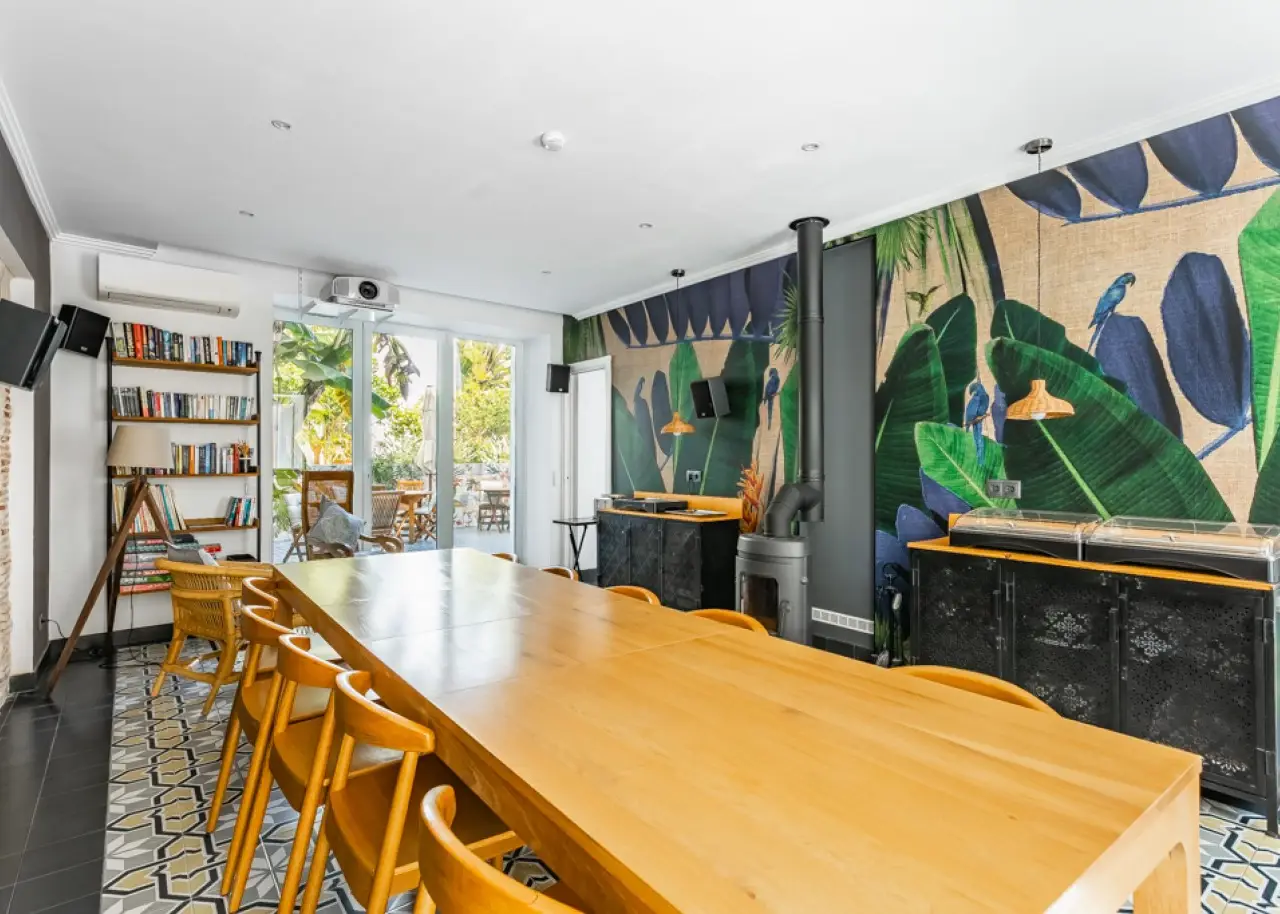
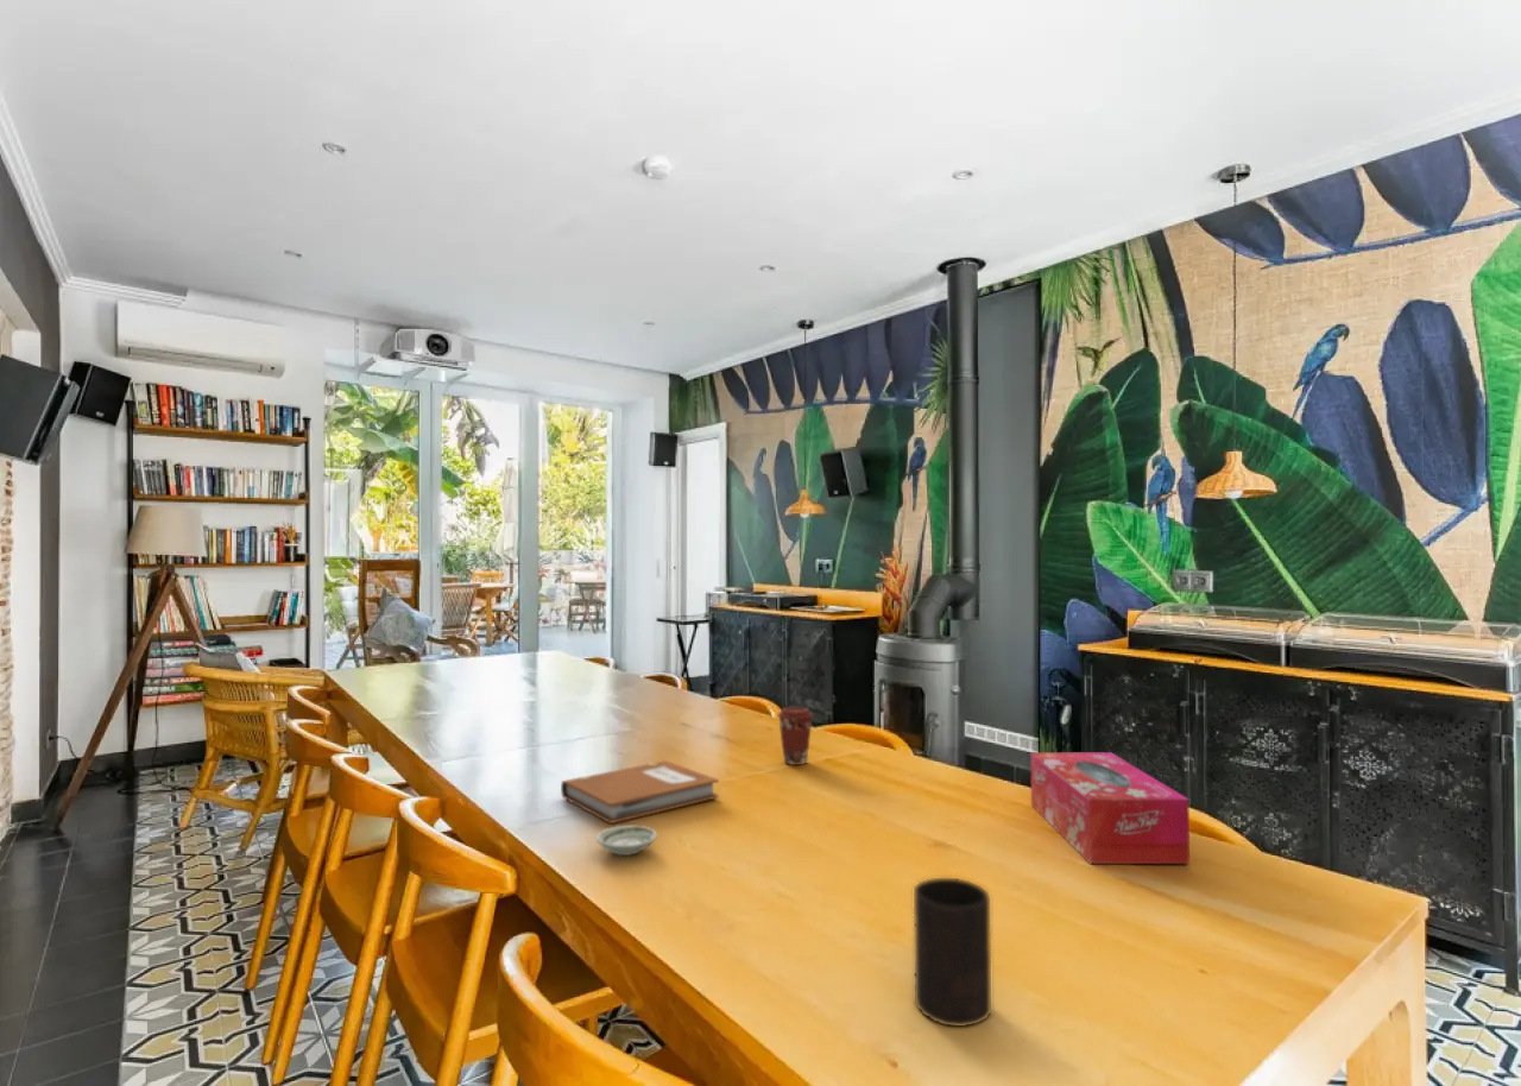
+ notebook [560,759,720,825]
+ tissue box [1030,752,1191,865]
+ cup [913,877,992,1028]
+ saucer [595,825,658,857]
+ coffee cup [776,706,815,766]
